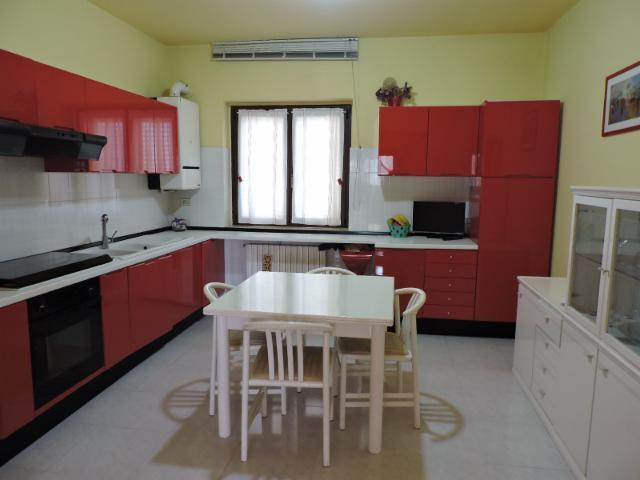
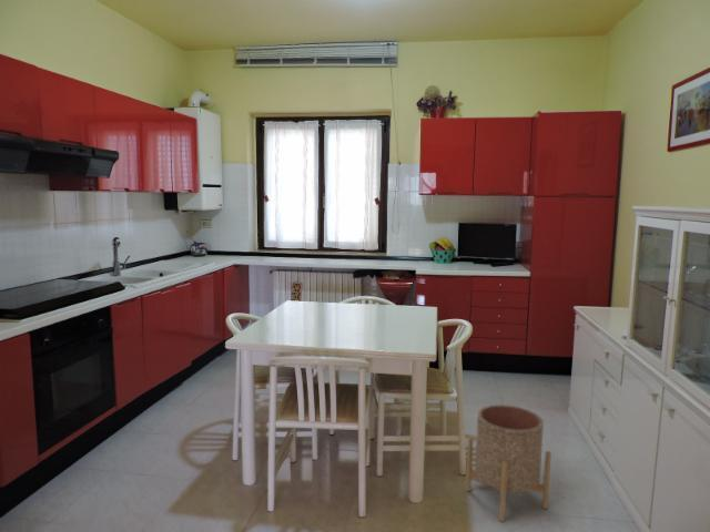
+ planter [465,403,552,522]
